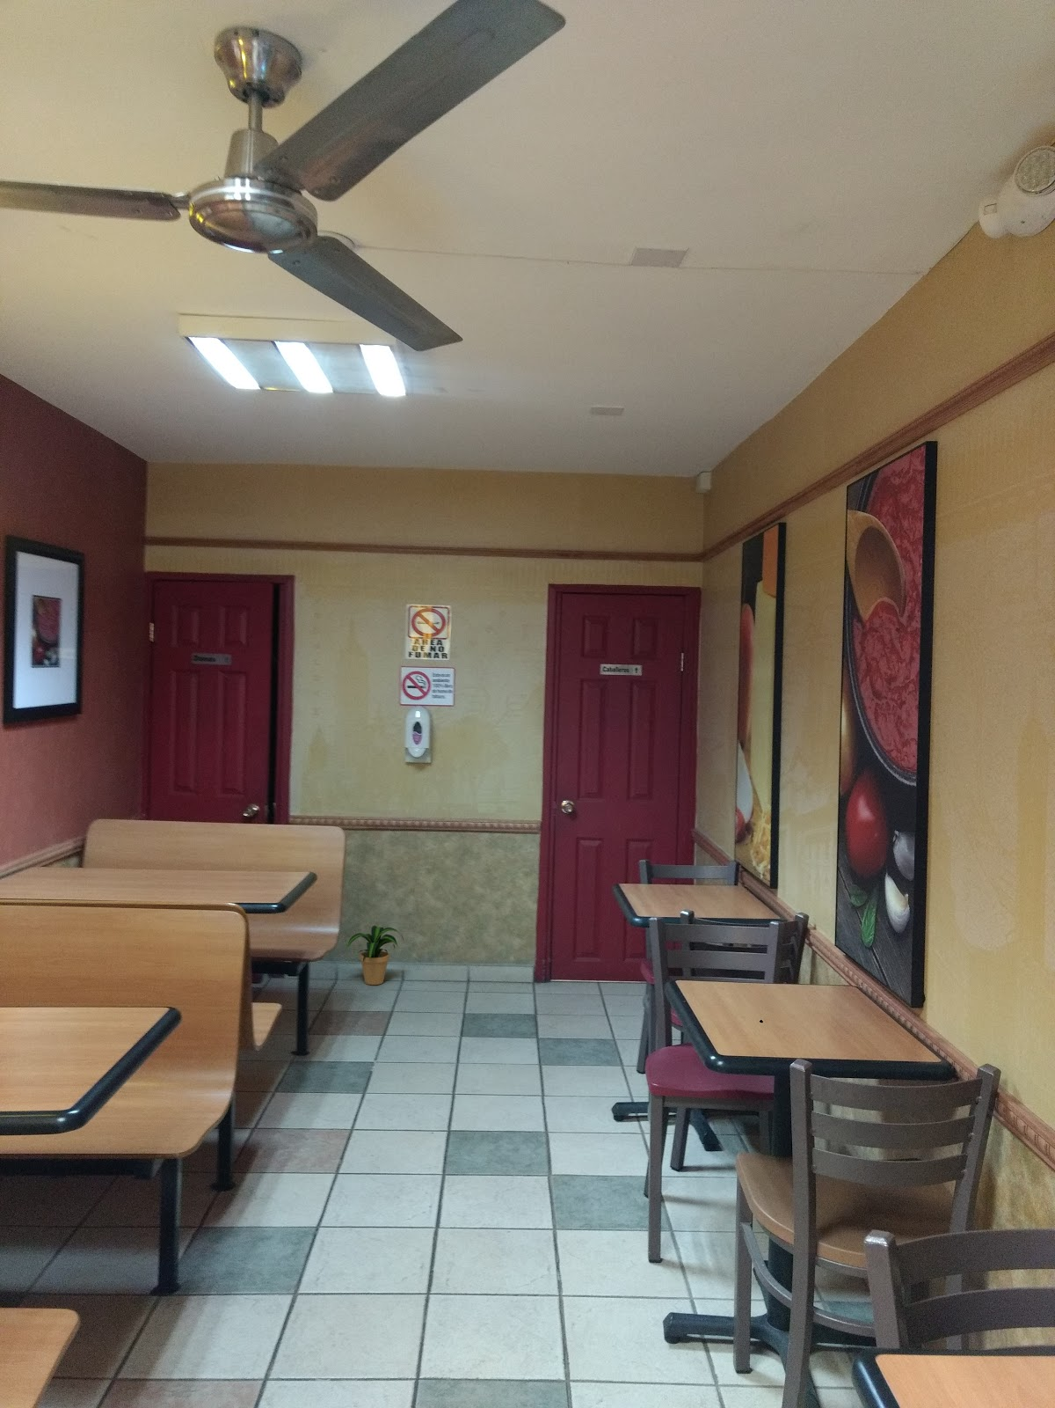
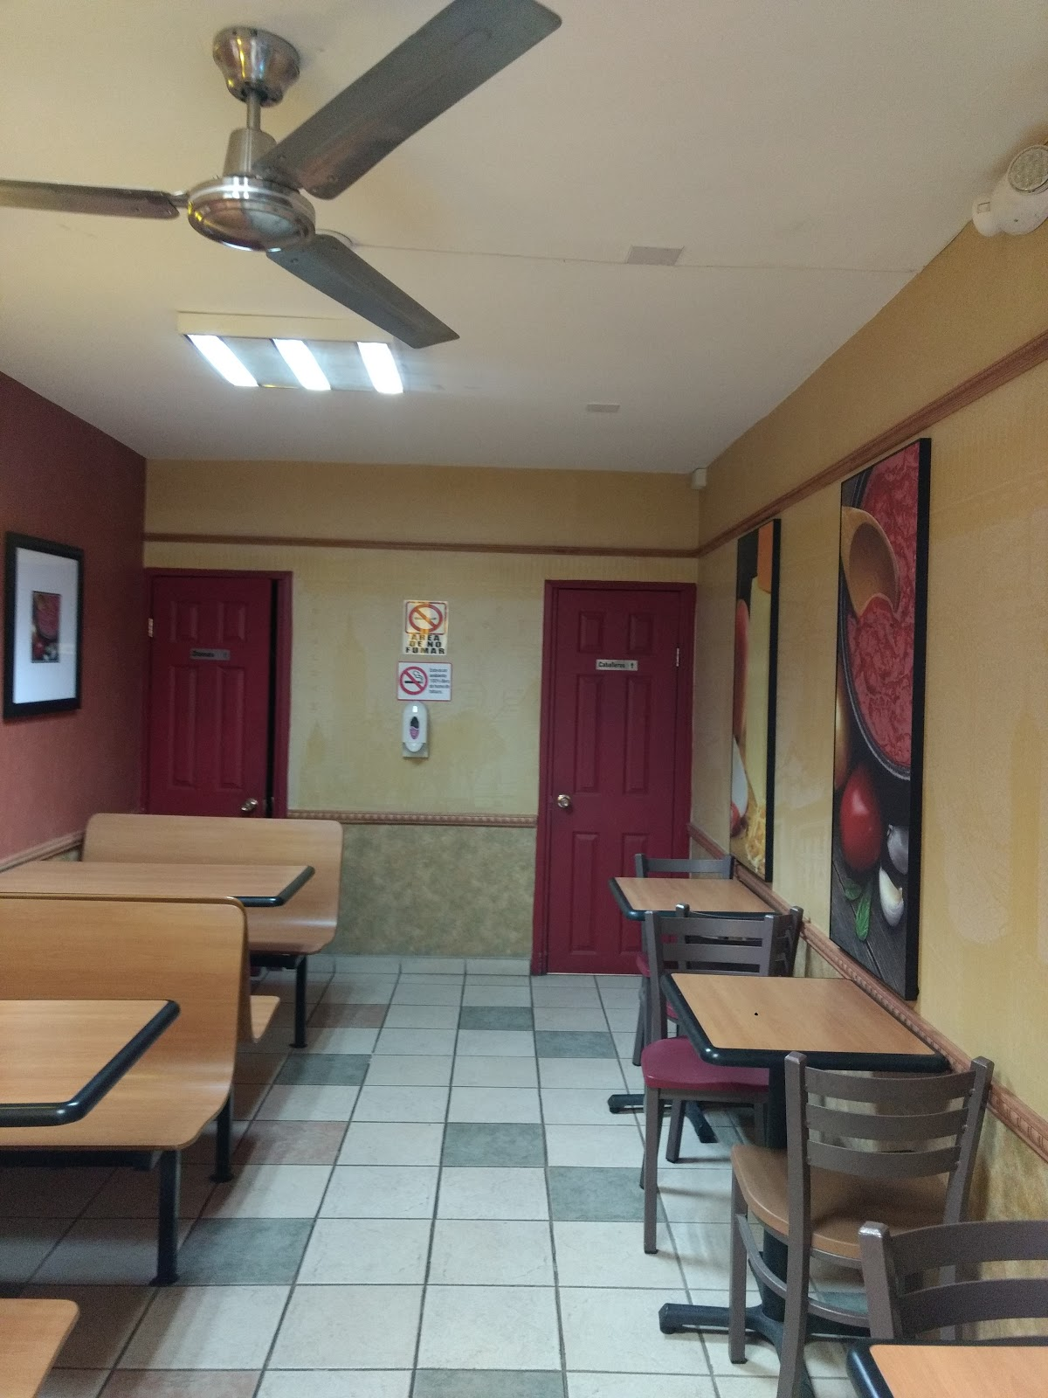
- potted plant [347,925,404,986]
